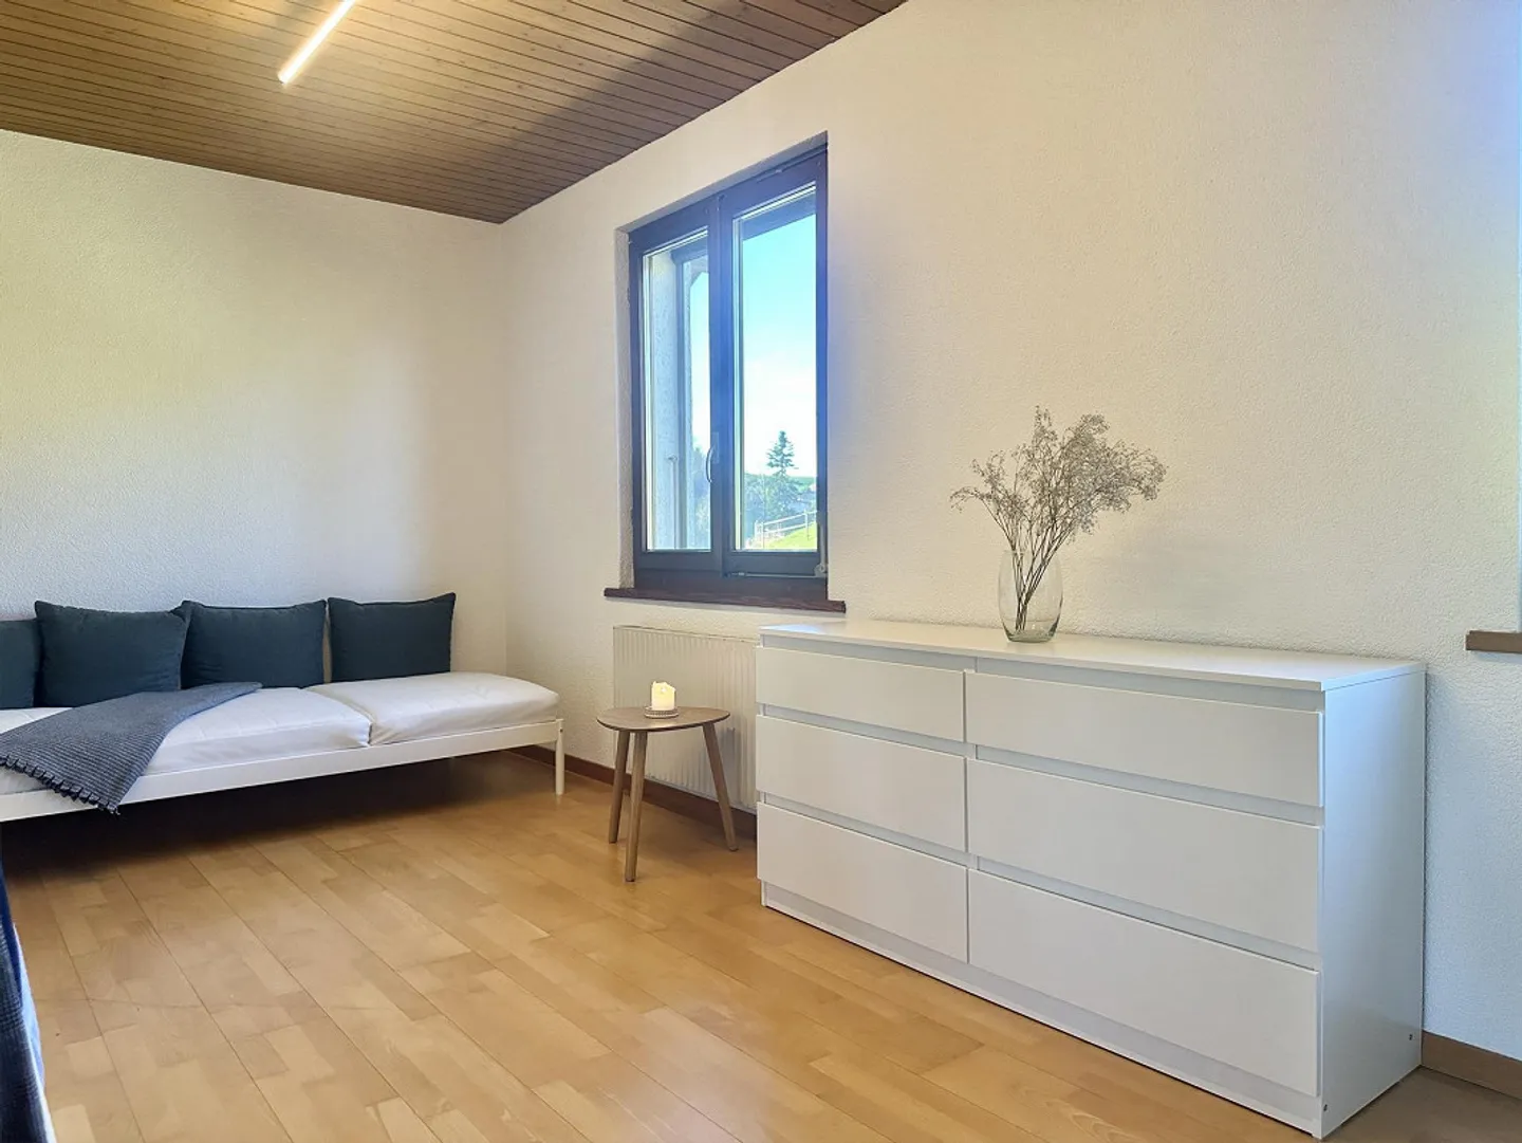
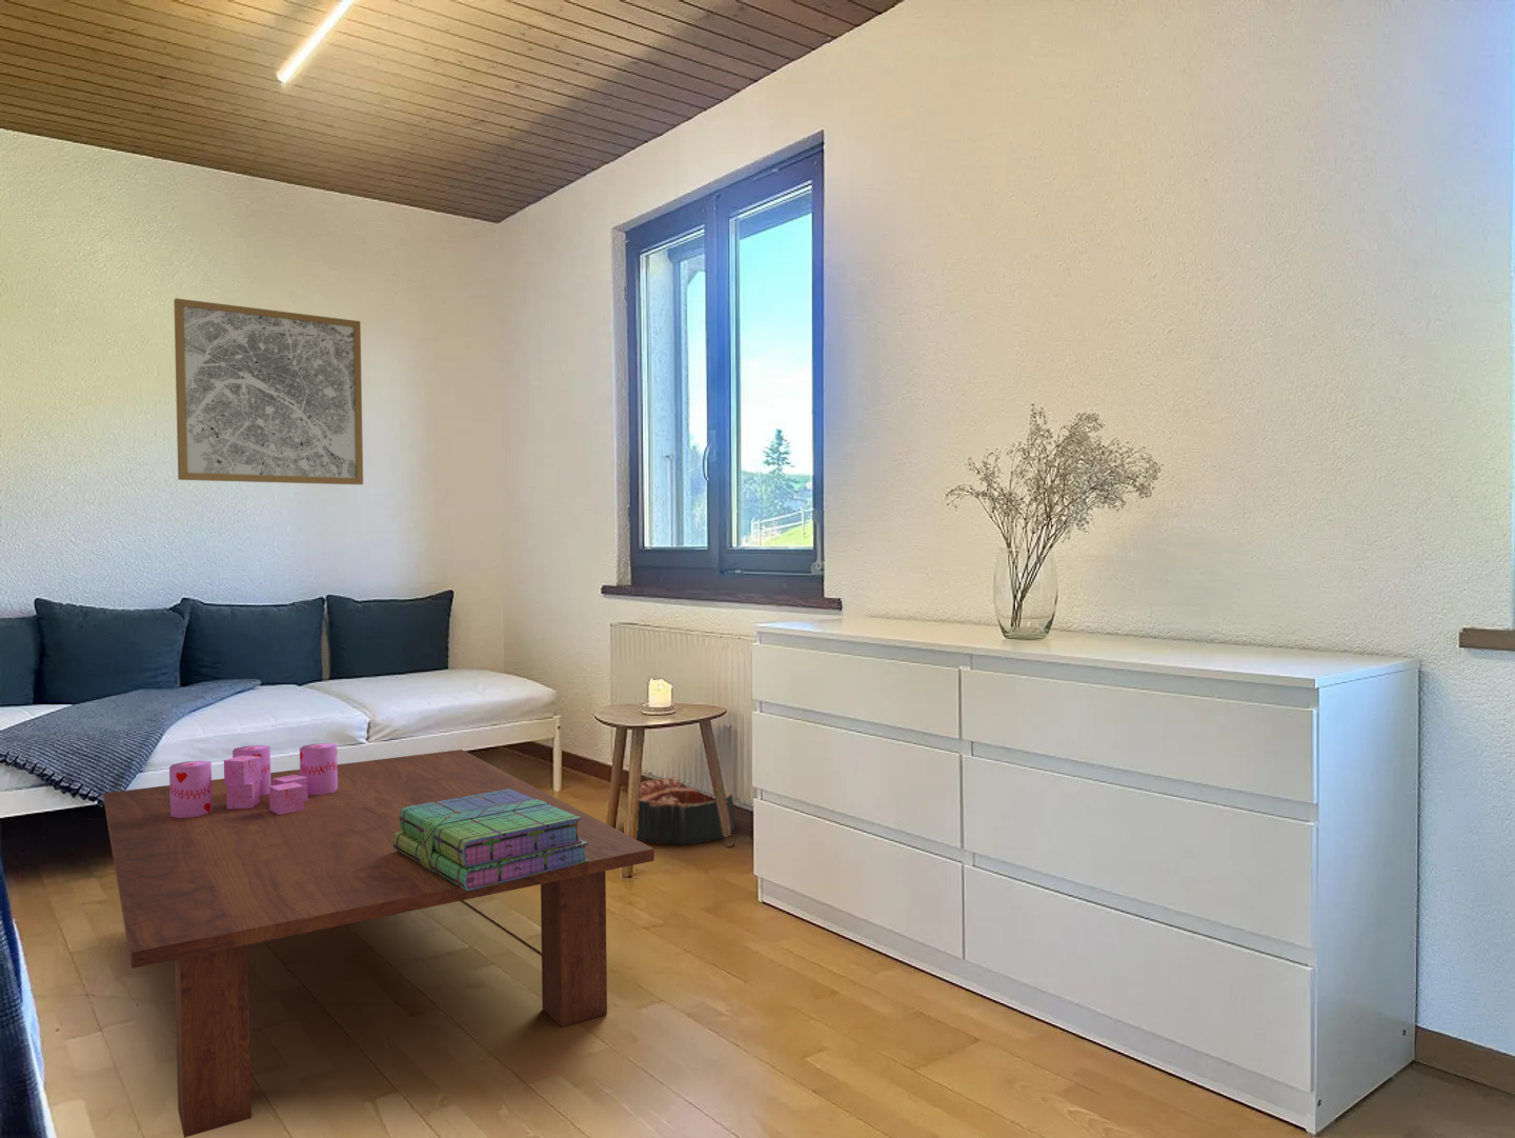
+ basket [636,777,736,845]
+ wall art [172,296,364,485]
+ coffee table [103,748,656,1138]
+ stack of books [393,789,589,891]
+ candle [168,742,338,818]
